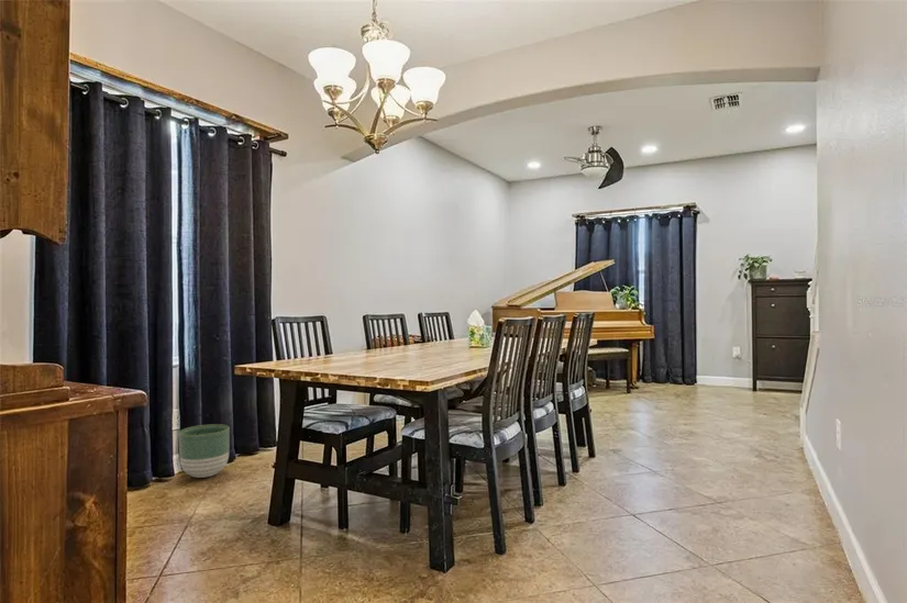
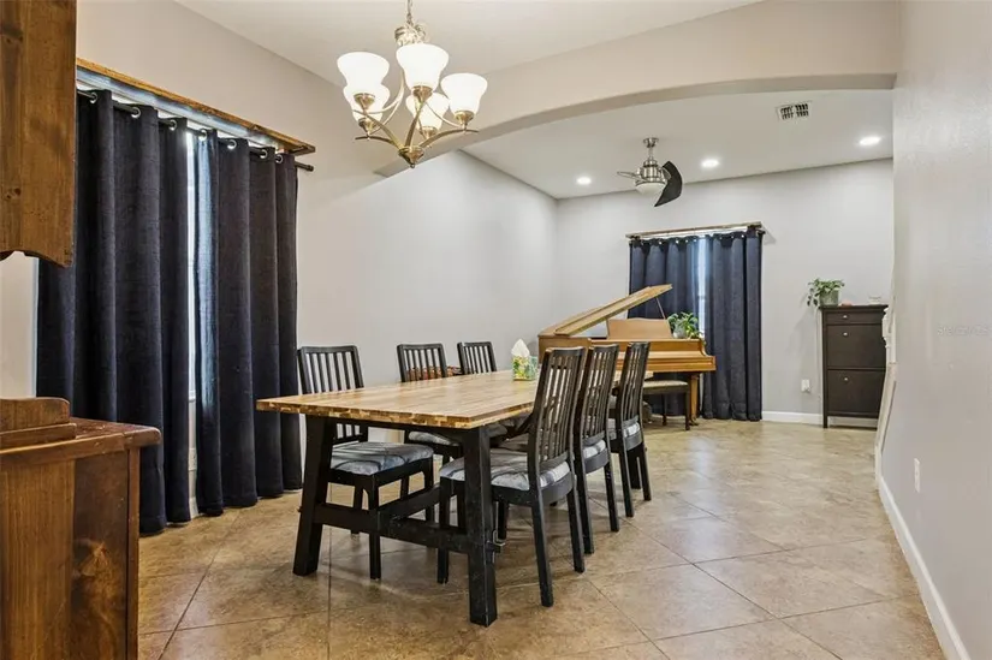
- planter [178,423,231,479]
